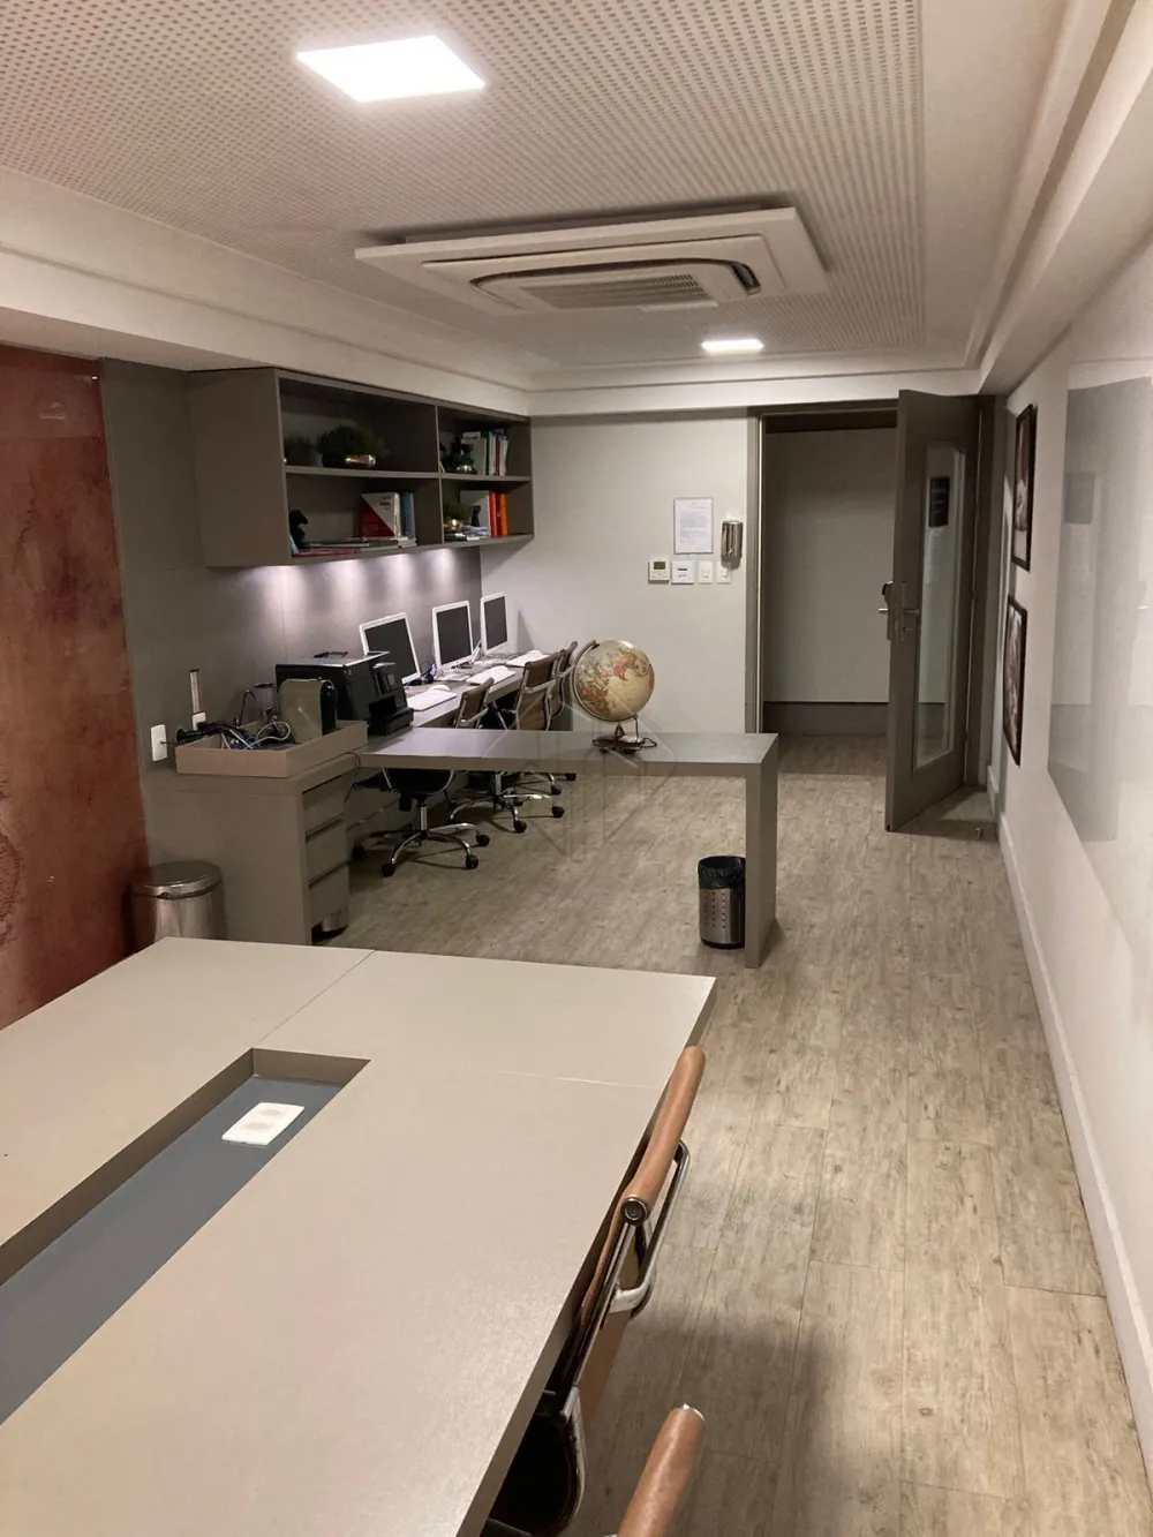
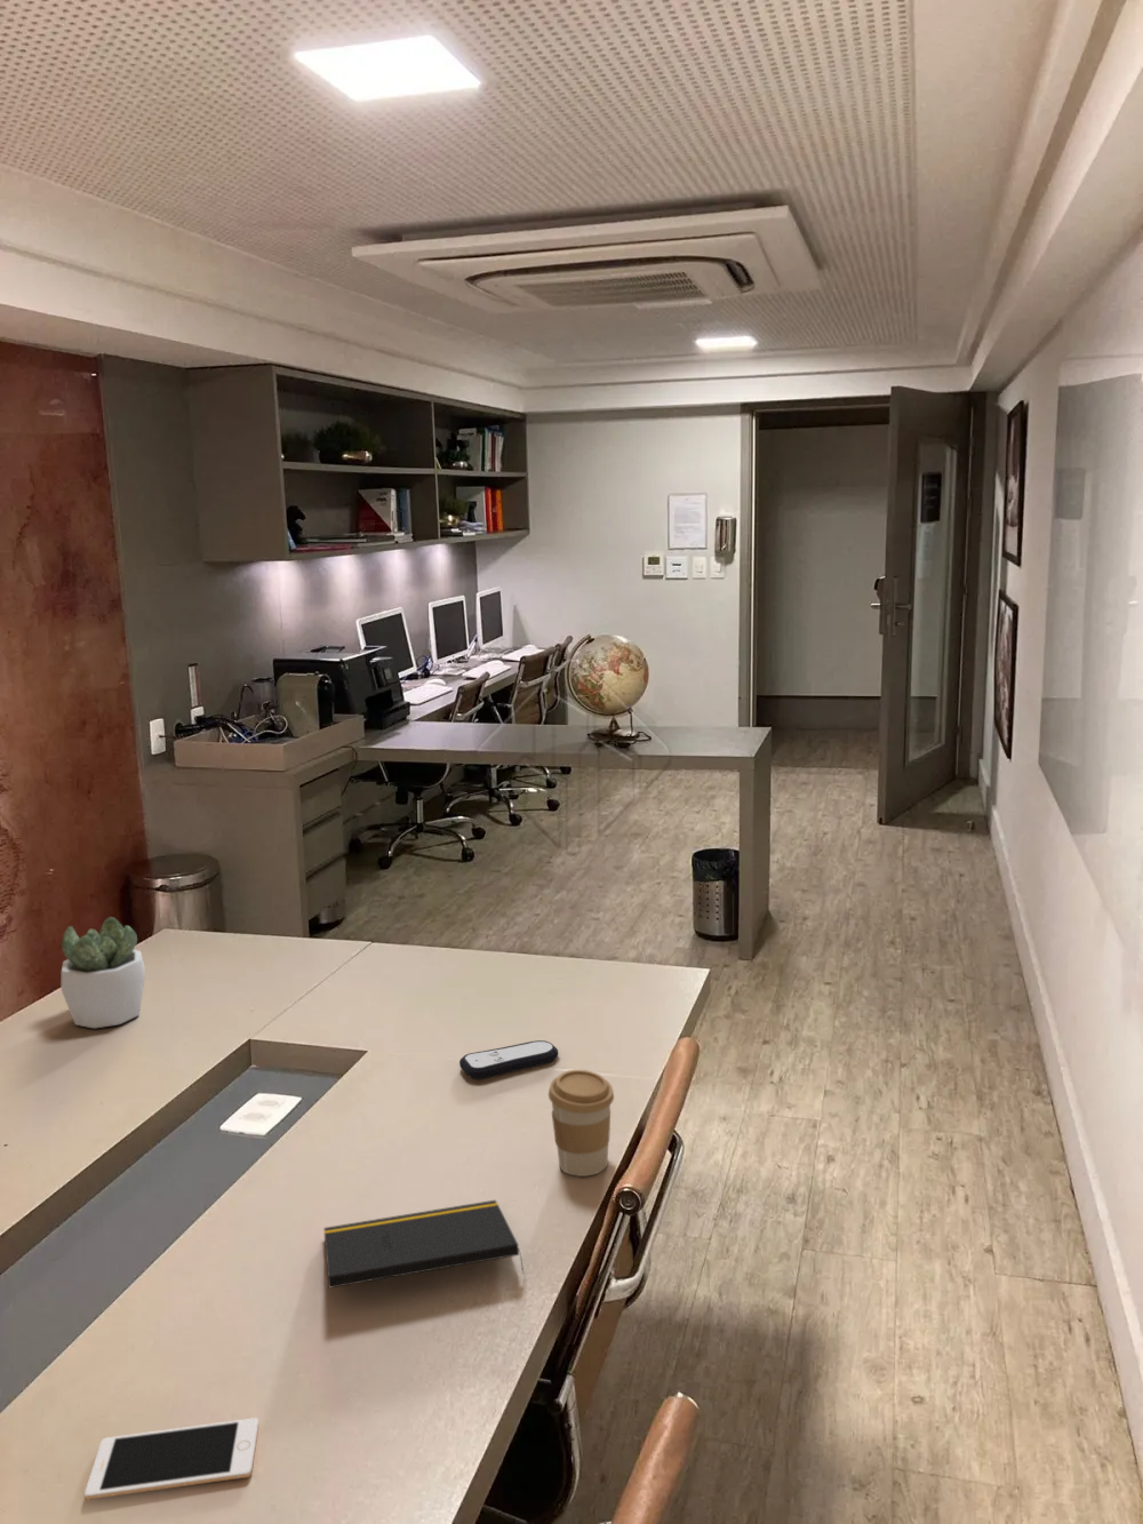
+ remote control [459,1039,559,1081]
+ notepad [322,1200,526,1290]
+ coffee cup [547,1069,615,1178]
+ succulent plant [60,916,146,1030]
+ cell phone [83,1417,259,1501]
